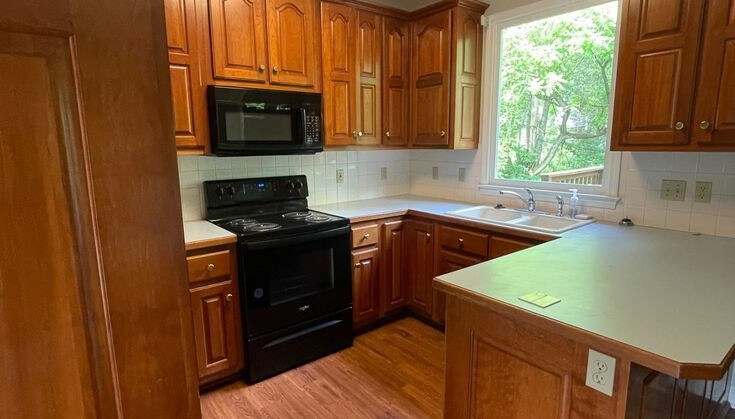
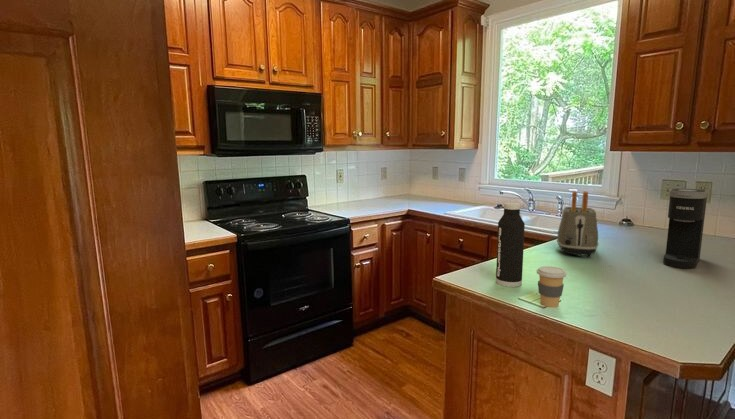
+ coffee maker [662,188,709,270]
+ toaster [556,190,600,259]
+ coffee cup [536,265,568,309]
+ water bottle [495,202,526,288]
